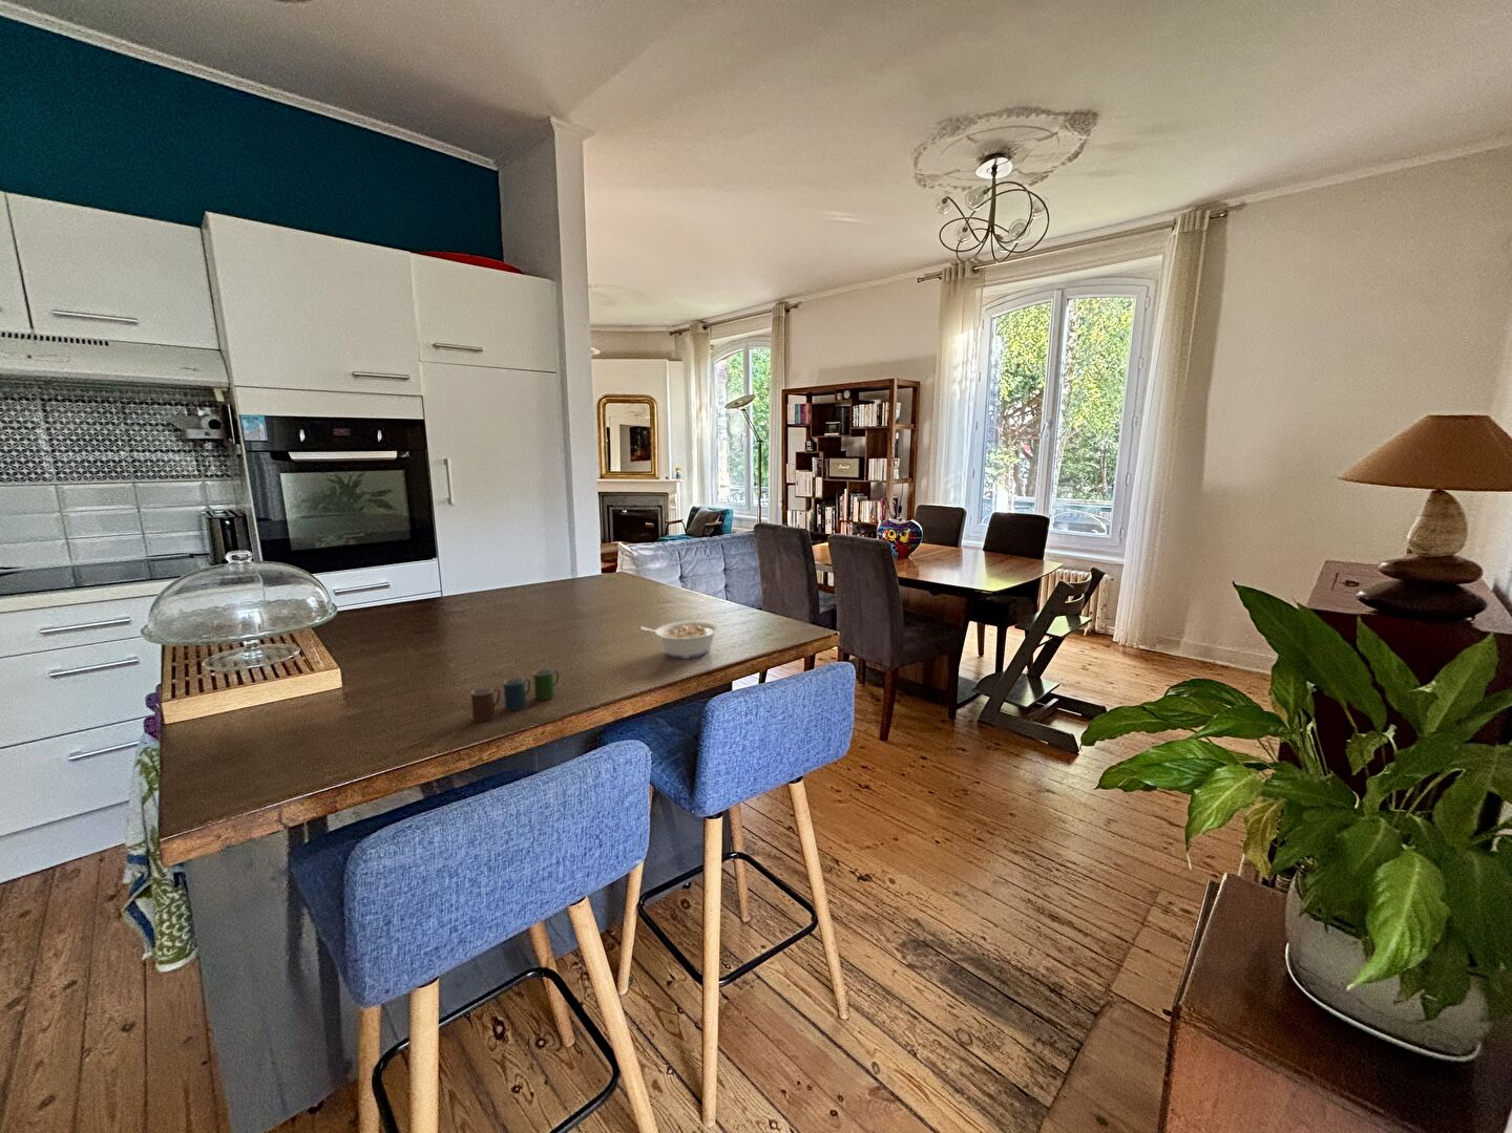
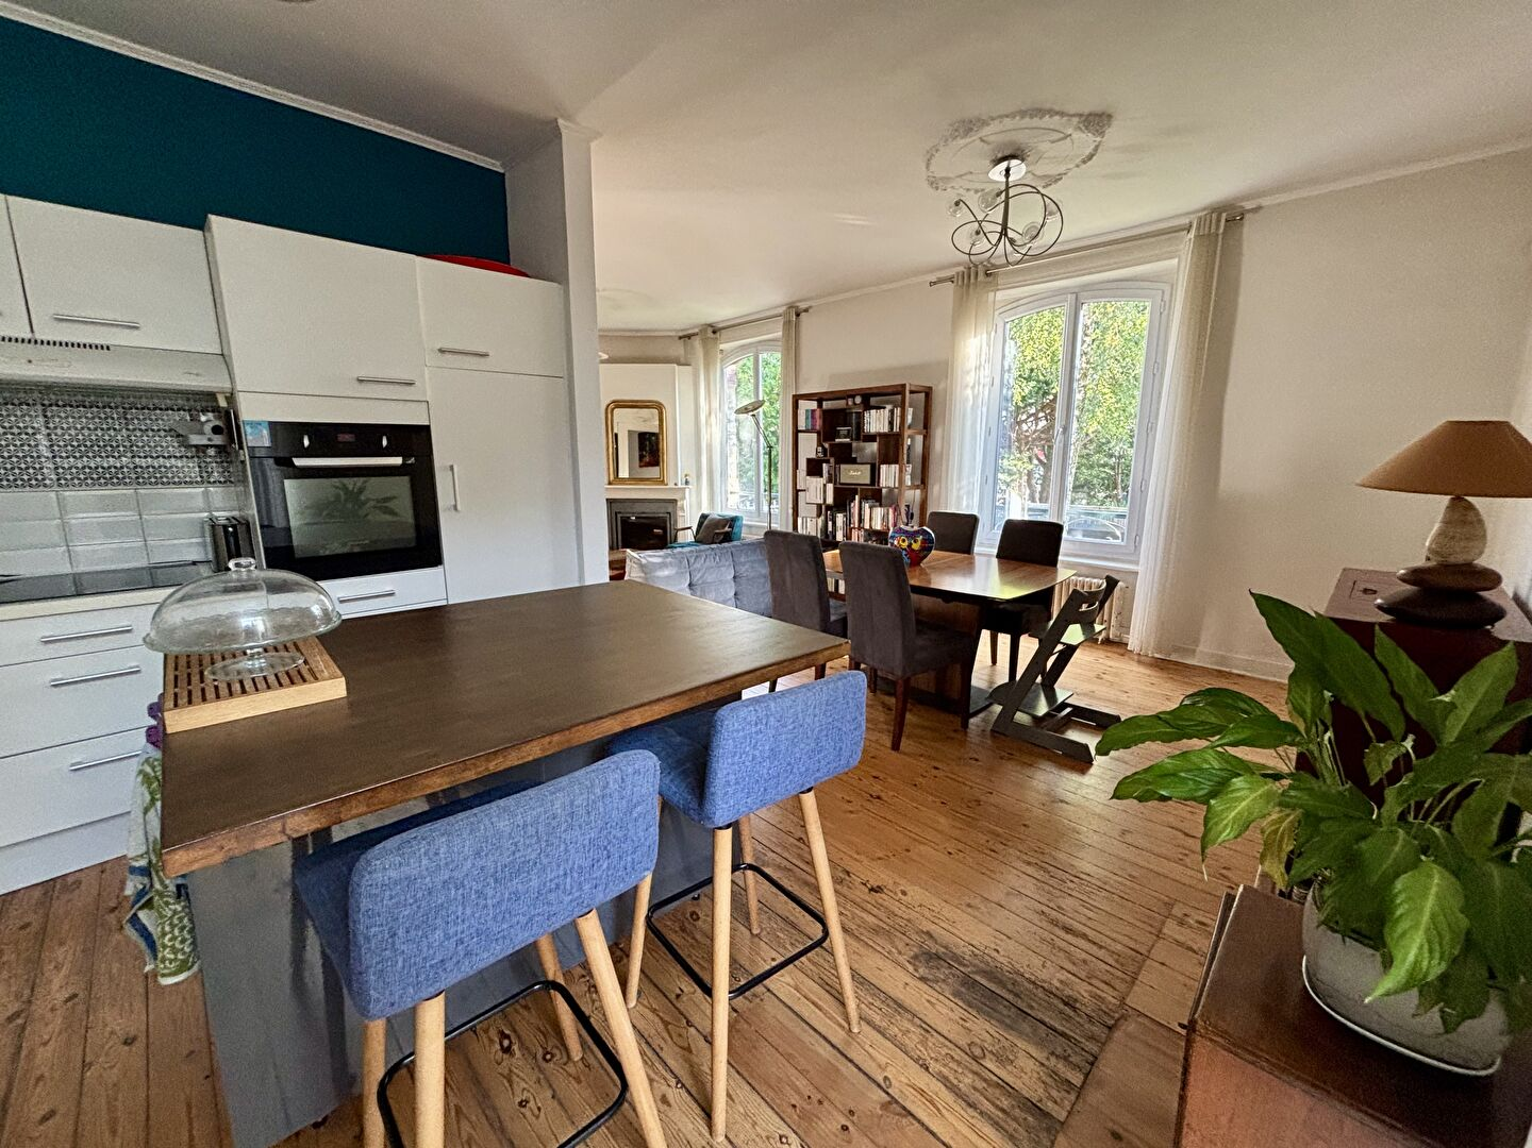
- cup [469,669,560,722]
- legume [641,620,720,659]
